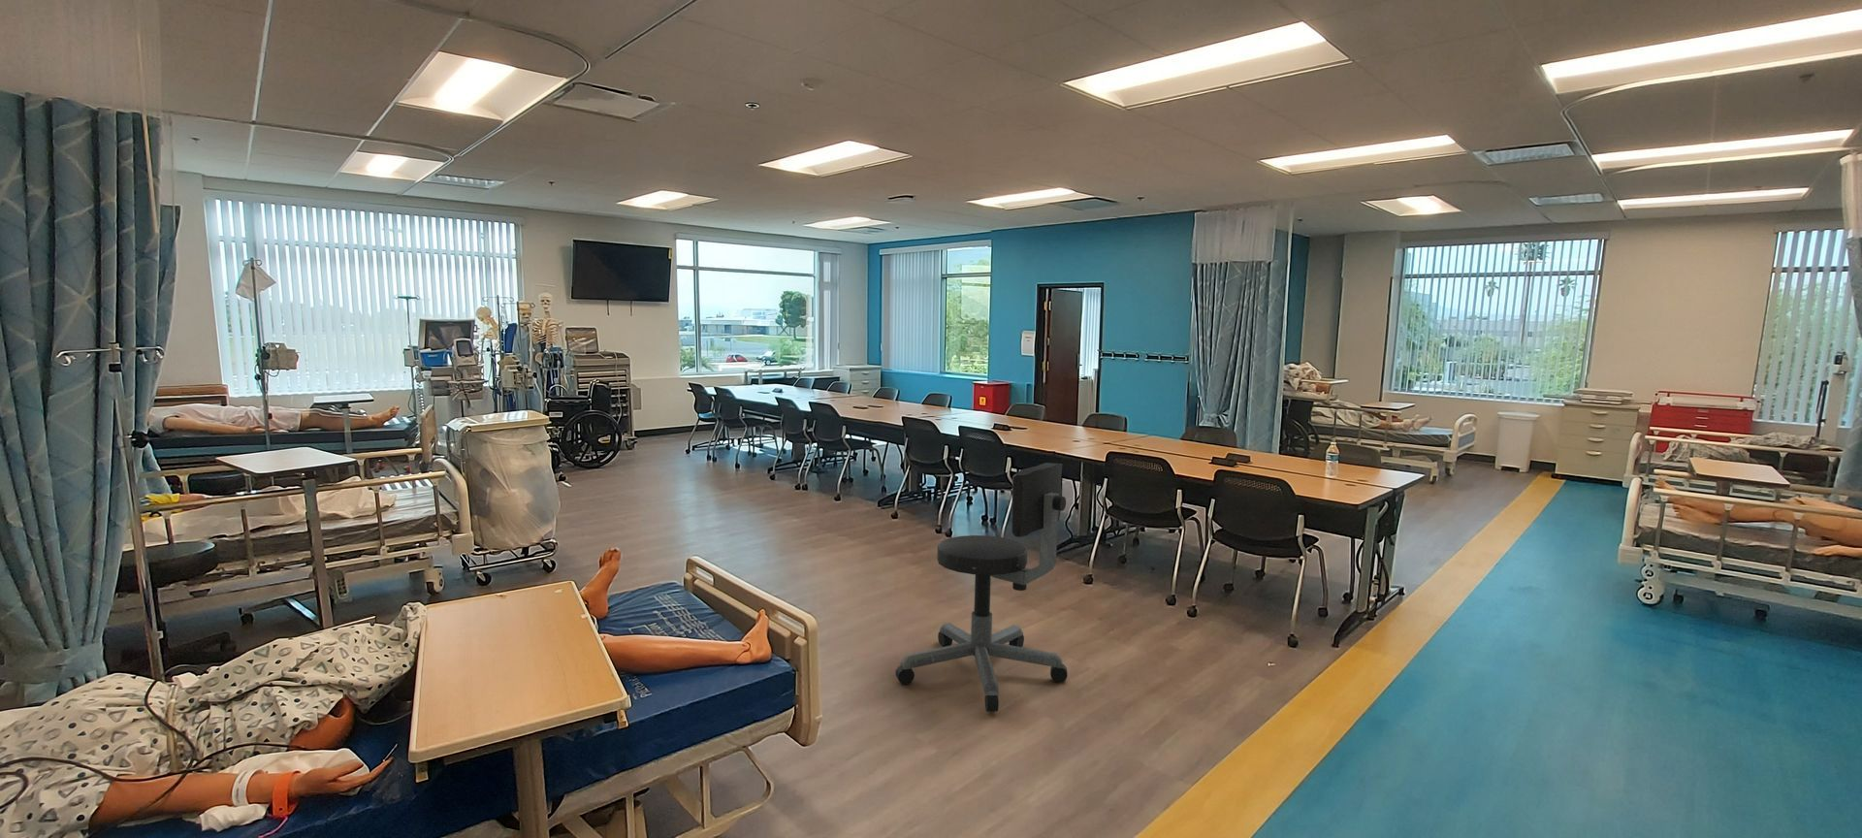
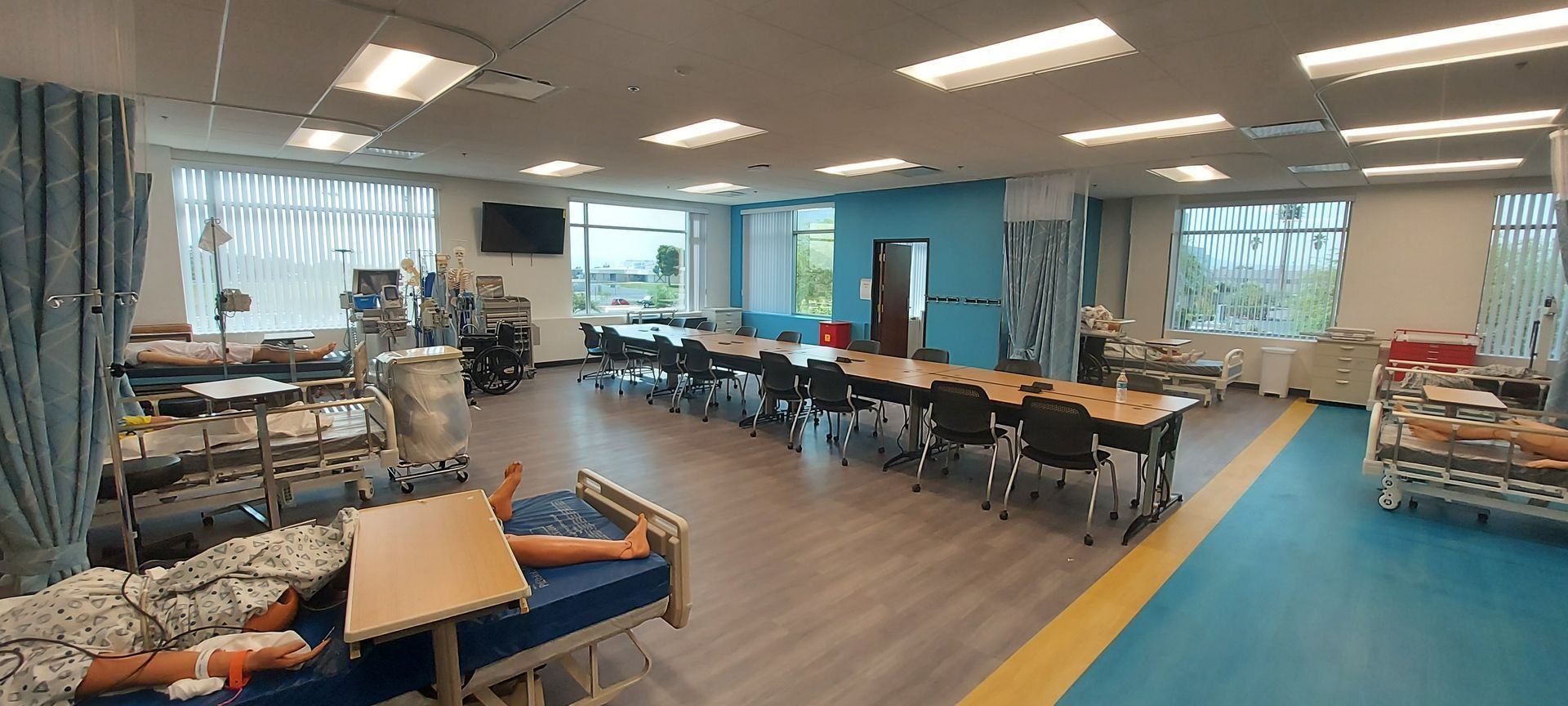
- office chair [894,462,1069,713]
